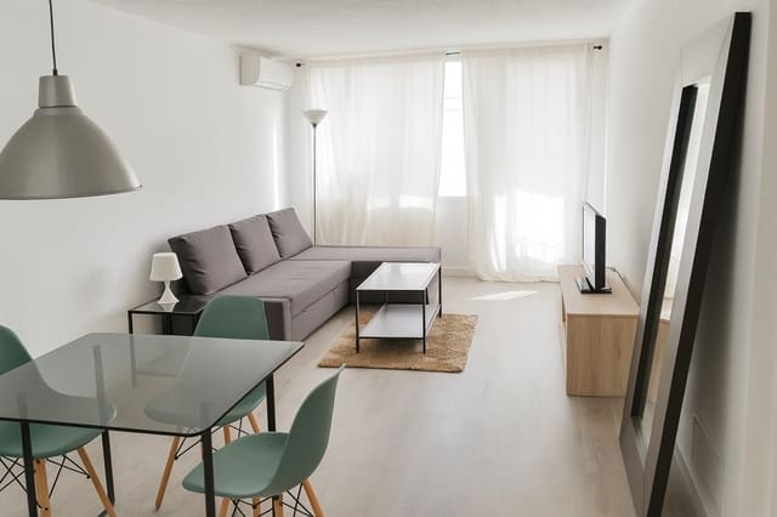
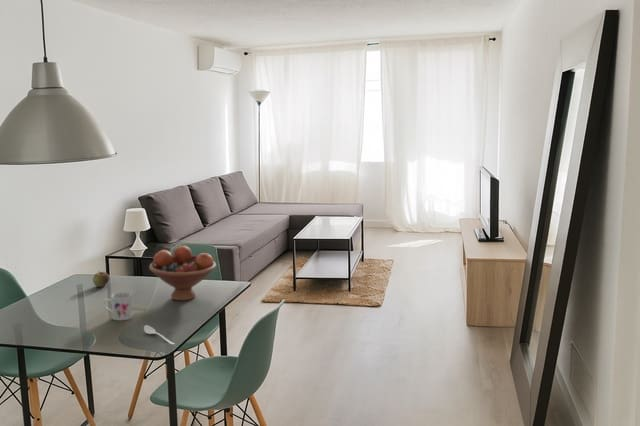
+ spoon [143,324,176,346]
+ apple [92,270,110,288]
+ mug [103,291,133,321]
+ fruit bowl [148,245,217,302]
